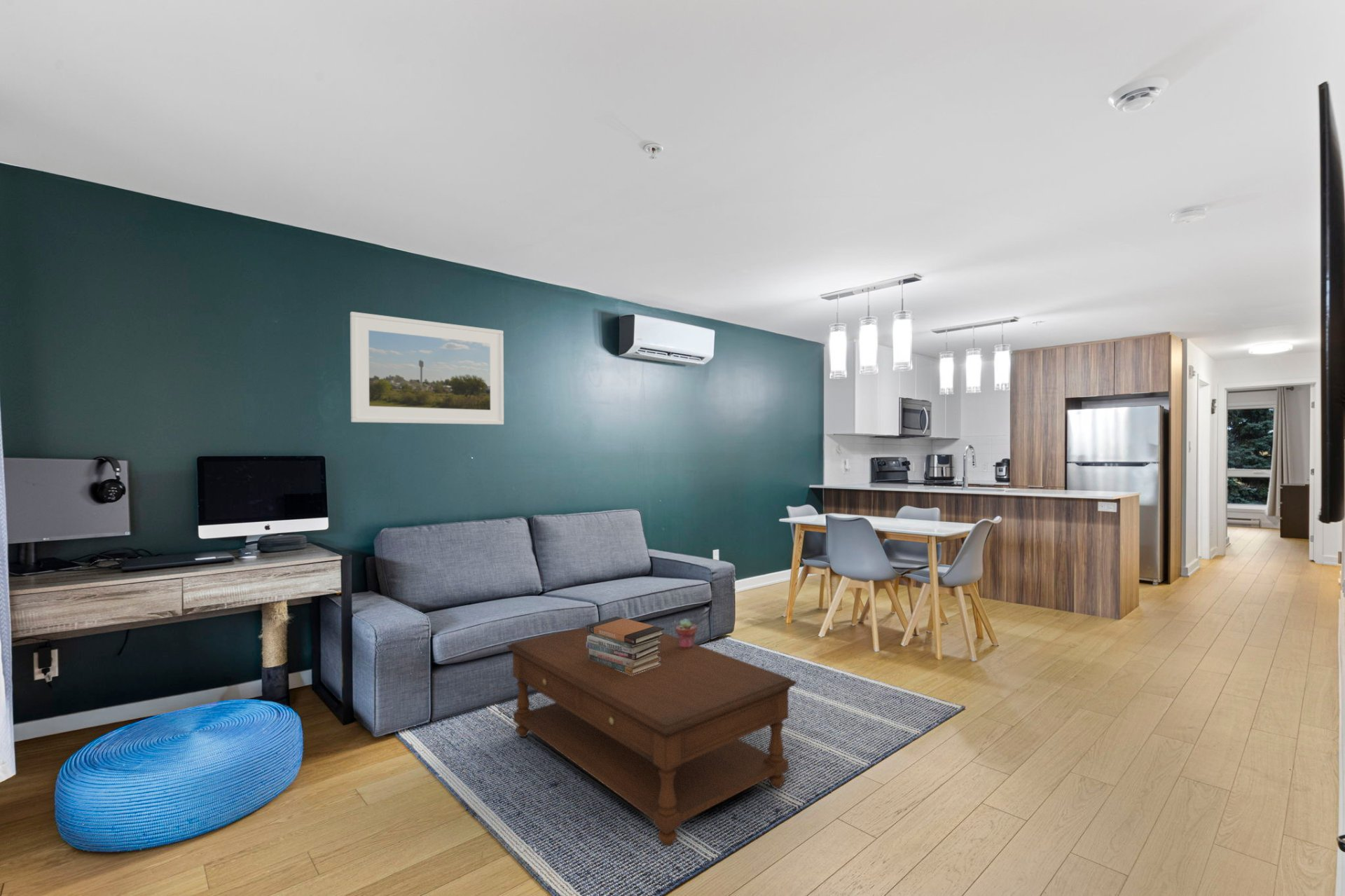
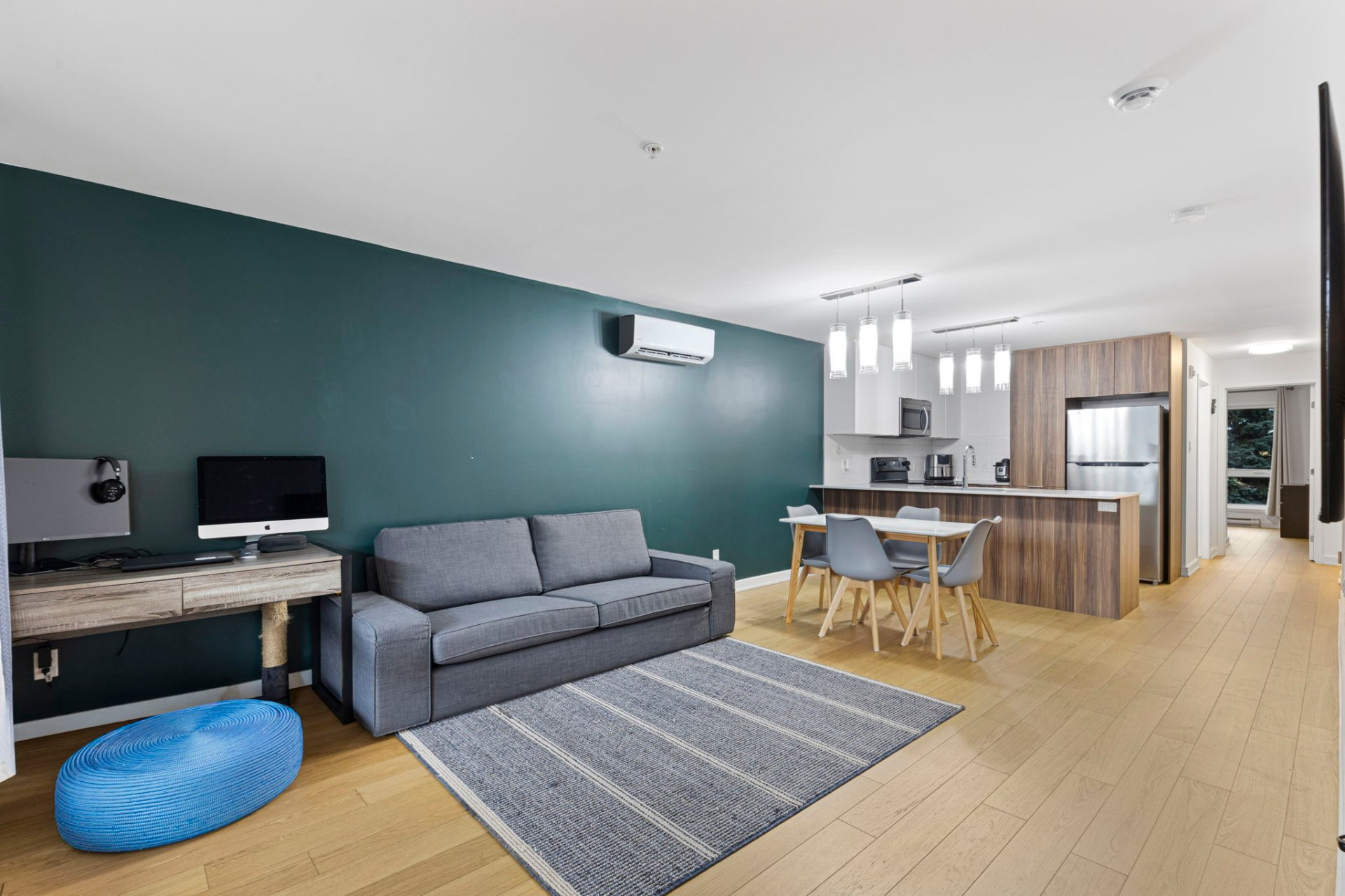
- book stack [586,616,665,675]
- coffee table [506,626,798,847]
- potted succulent [675,618,698,648]
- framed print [350,311,504,425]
